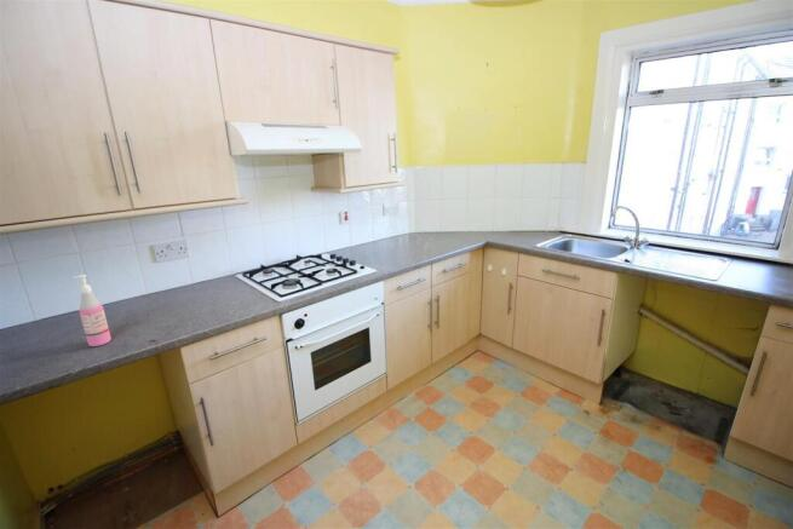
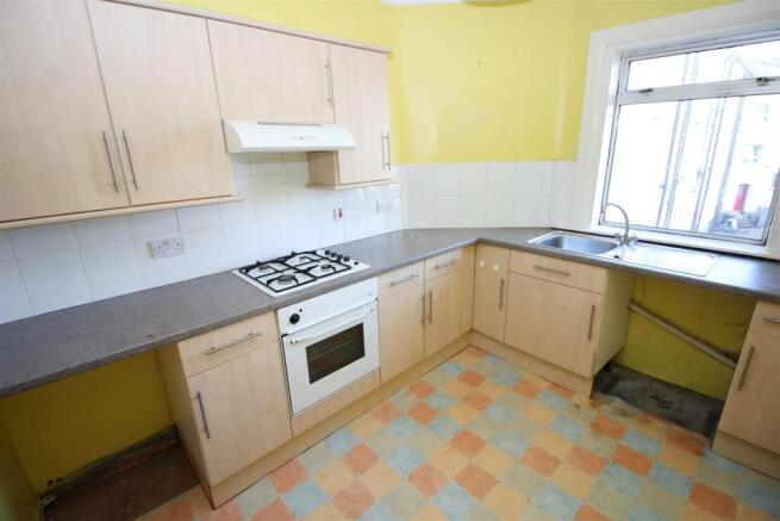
- soap dispenser [71,274,113,347]
